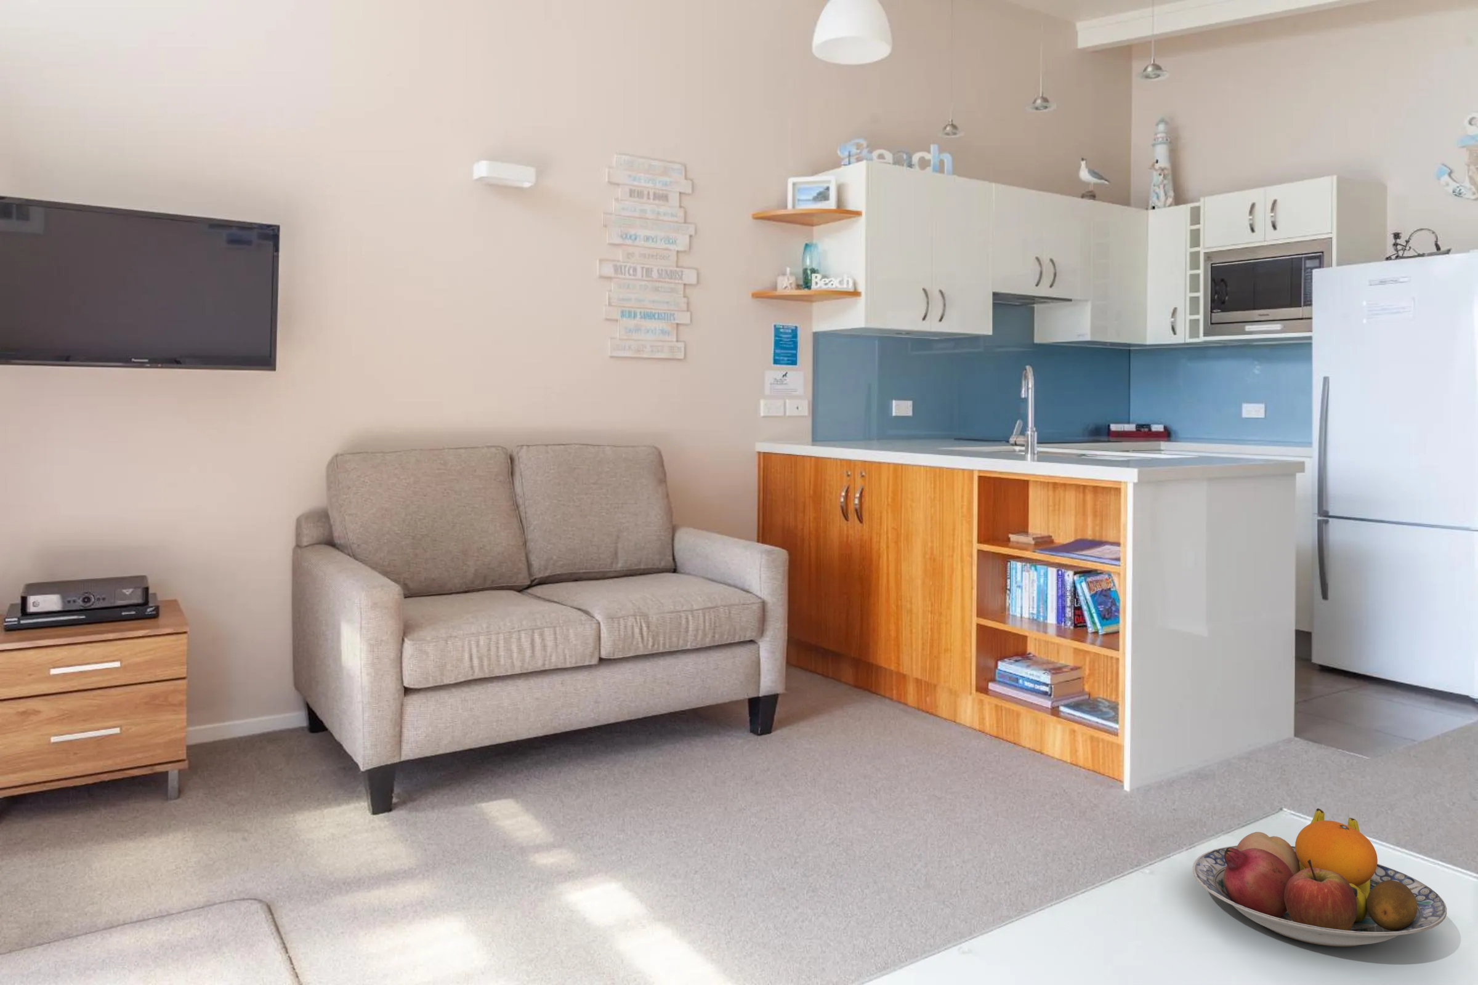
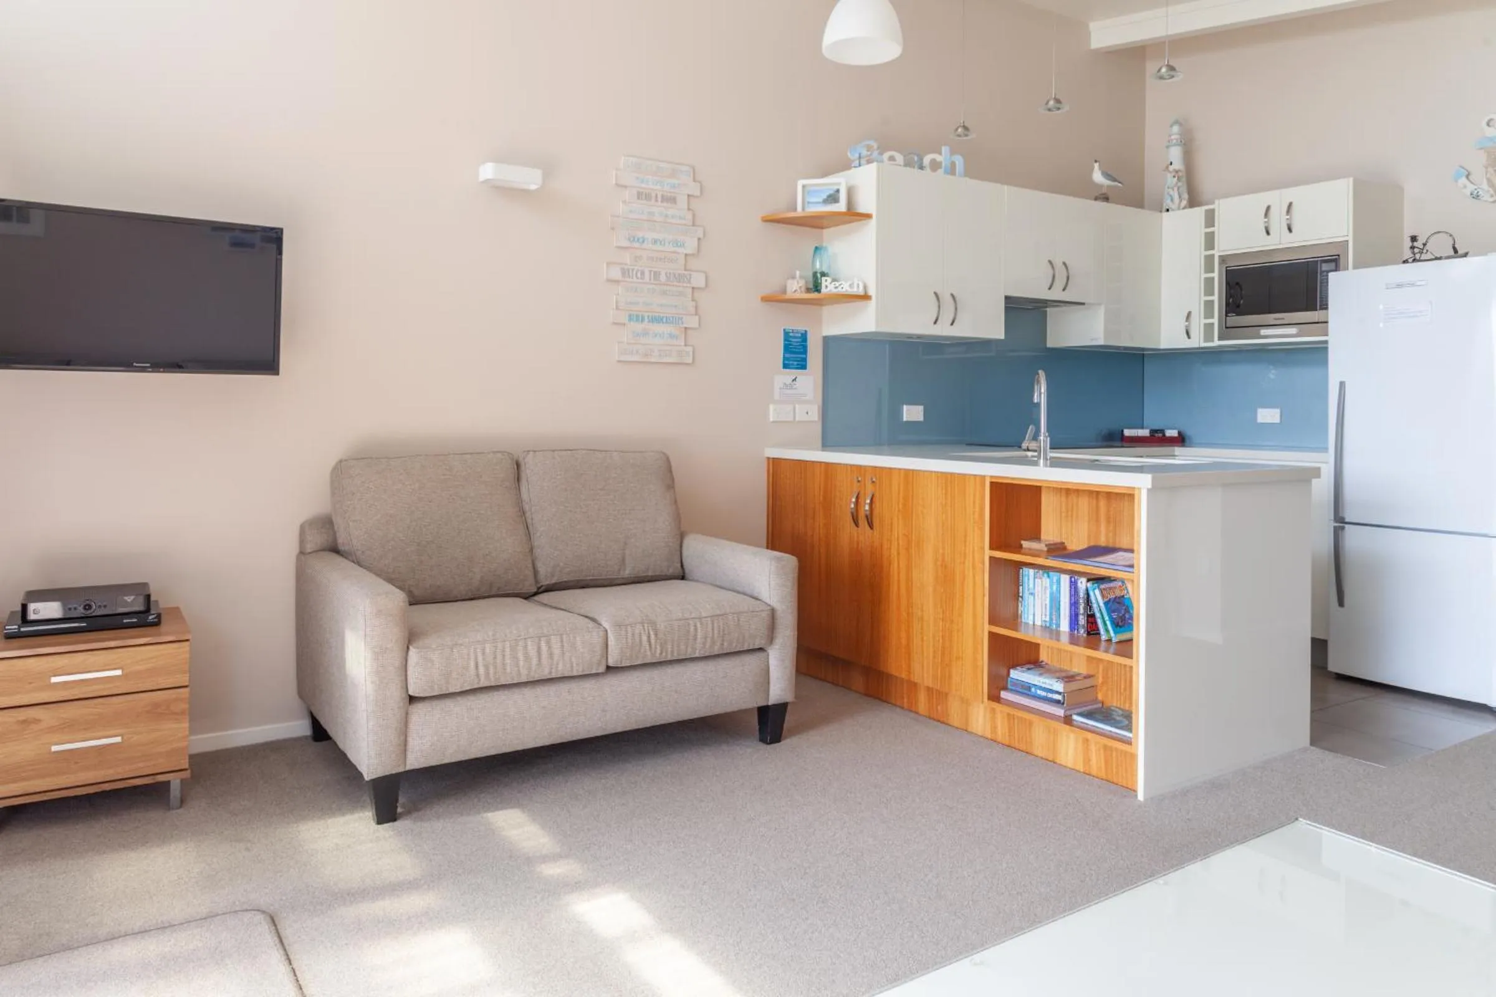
- fruit bowl [1192,808,1447,948]
